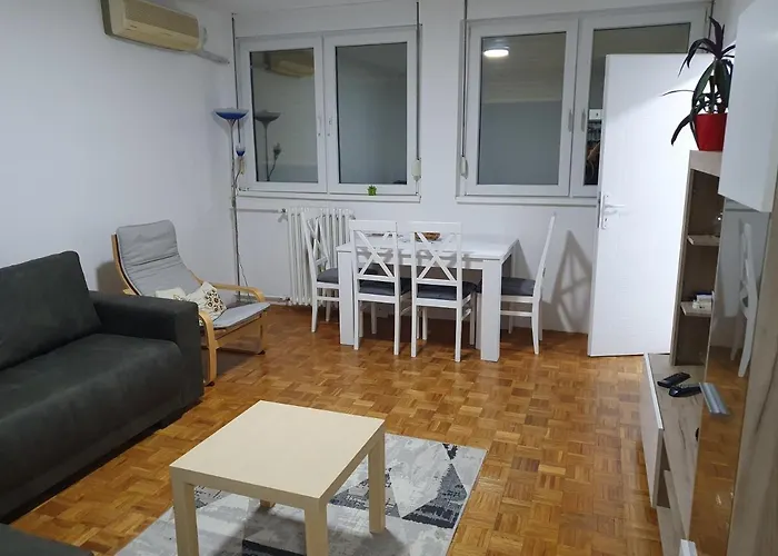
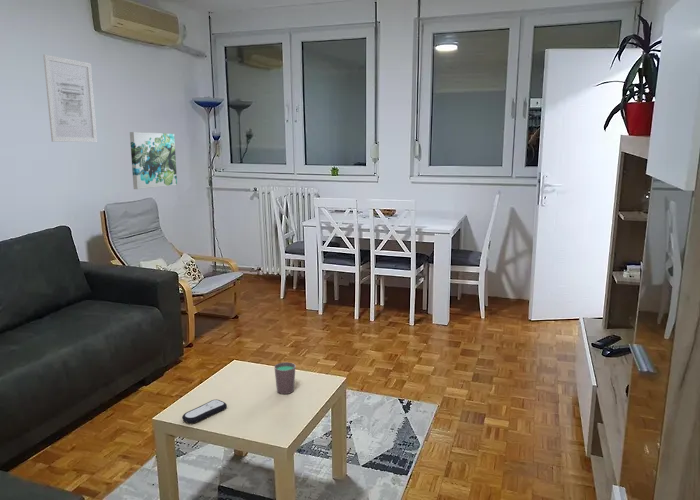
+ cup [273,361,297,395]
+ wall art [129,131,178,190]
+ wall art [42,53,98,143]
+ remote control [181,399,228,424]
